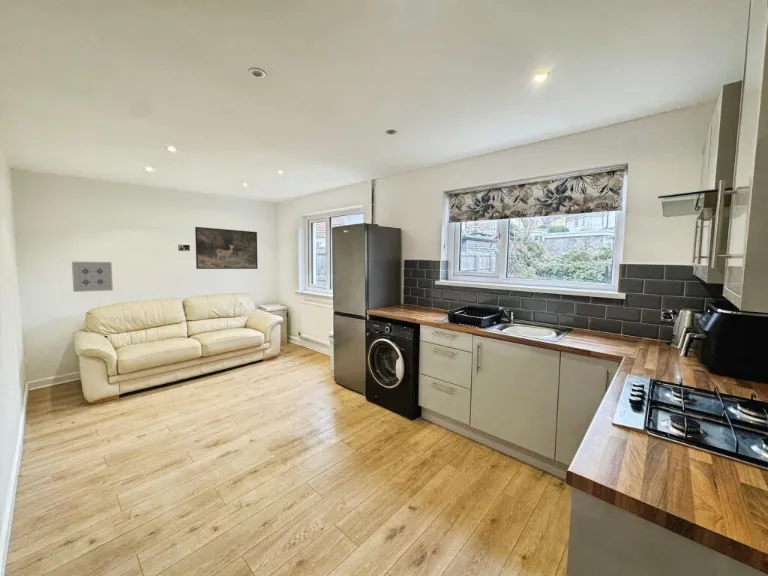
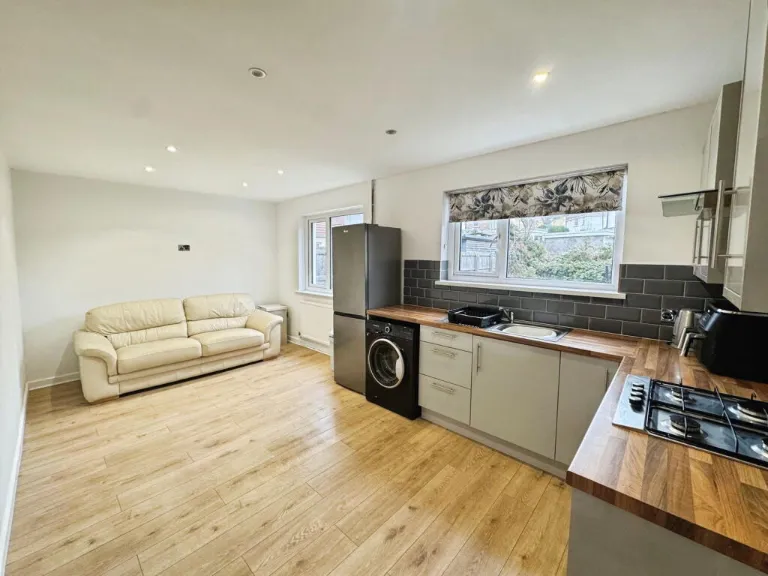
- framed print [194,226,259,270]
- wall art [71,261,114,293]
